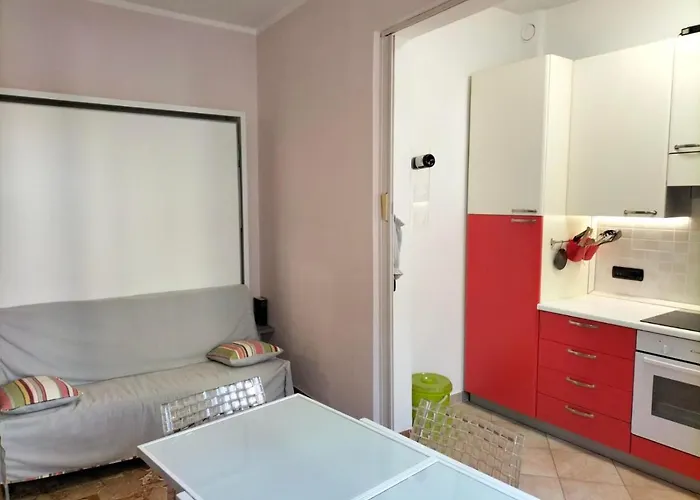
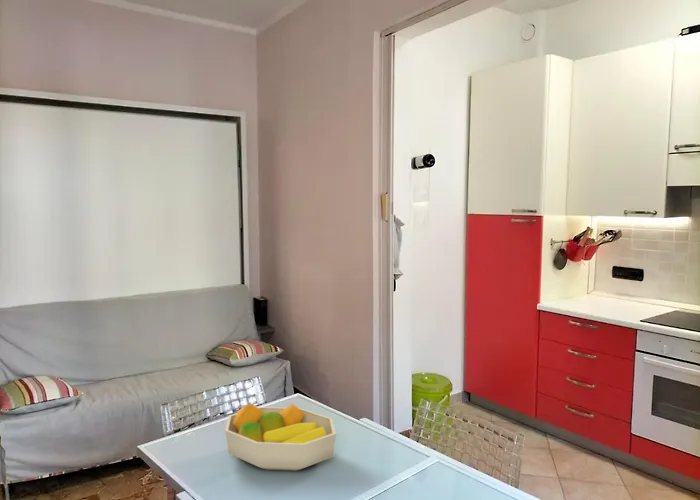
+ fruit bowl [224,403,337,472]
